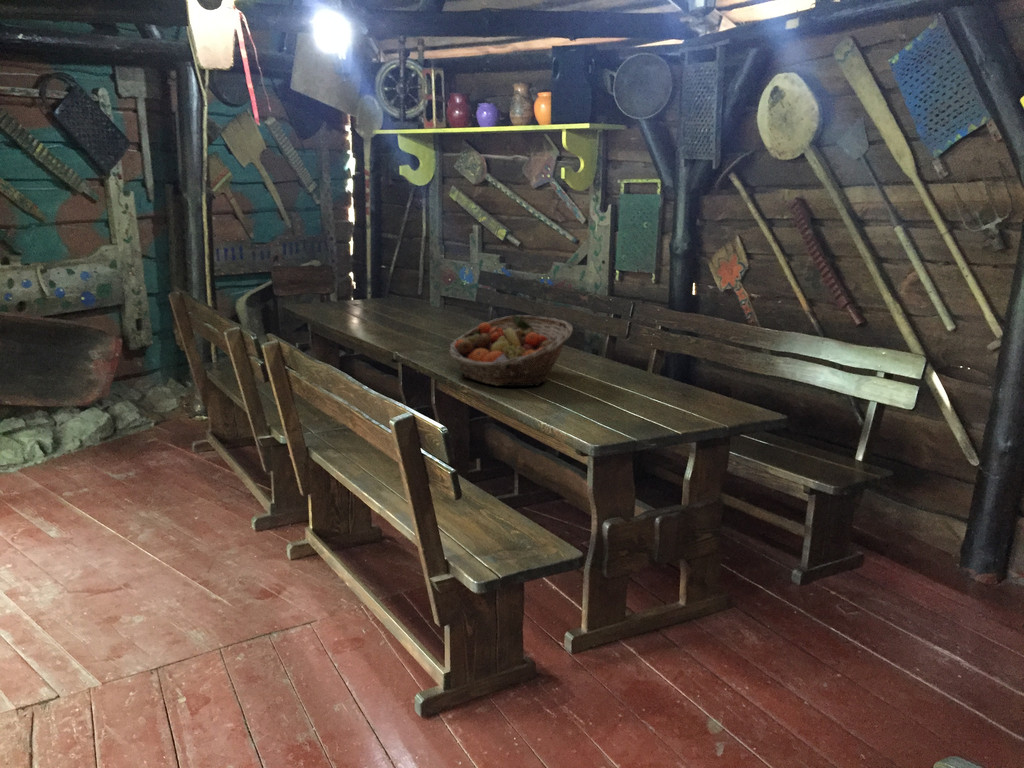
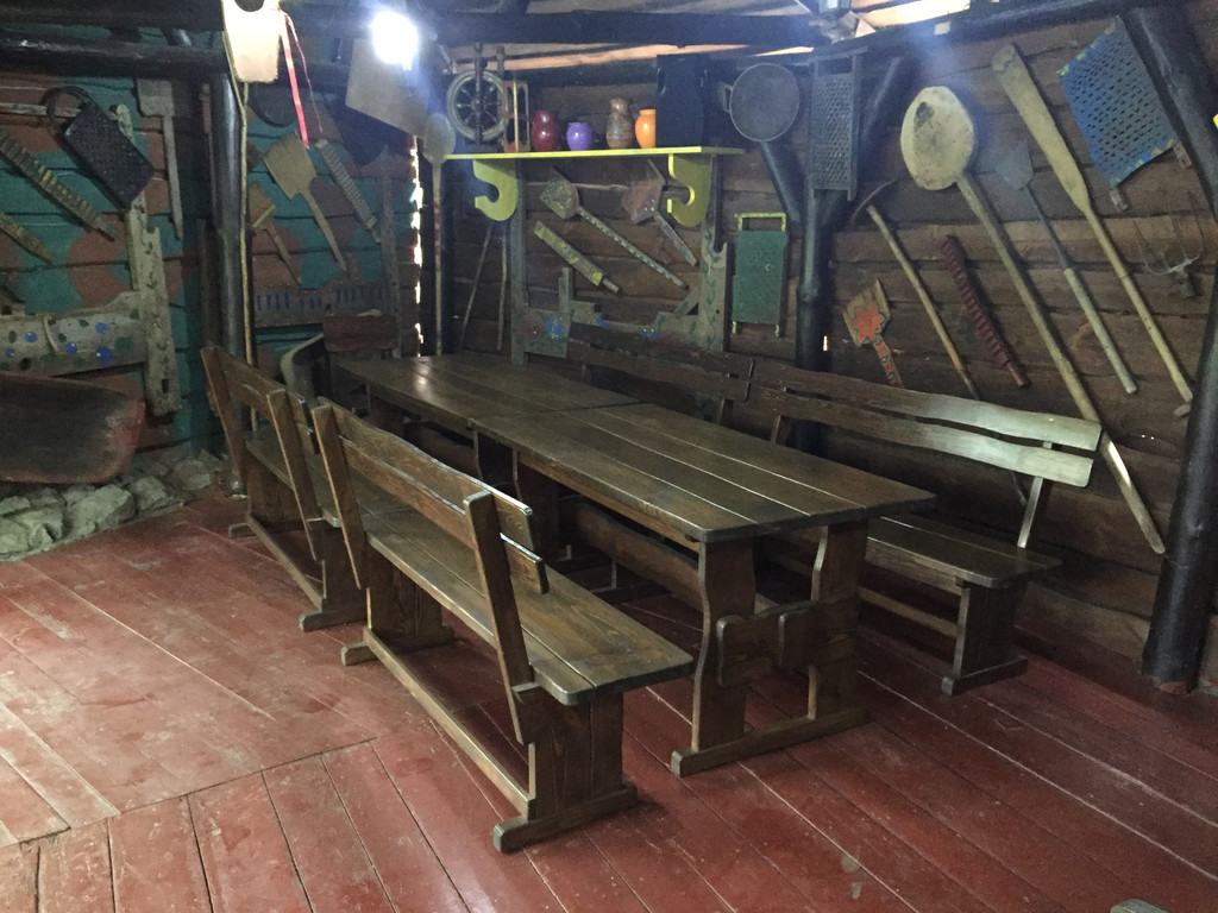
- fruit basket [448,314,574,387]
